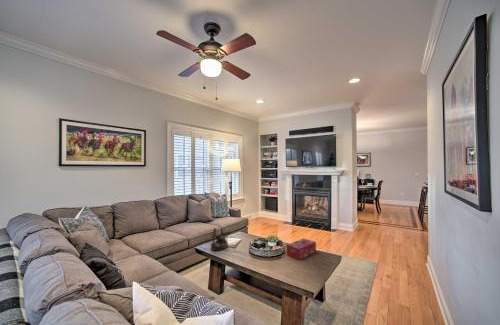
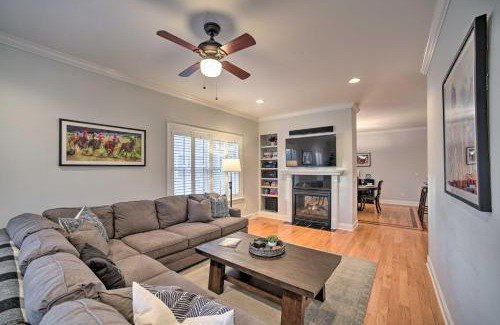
- decorative bowl [210,227,232,252]
- tissue box [285,237,317,261]
